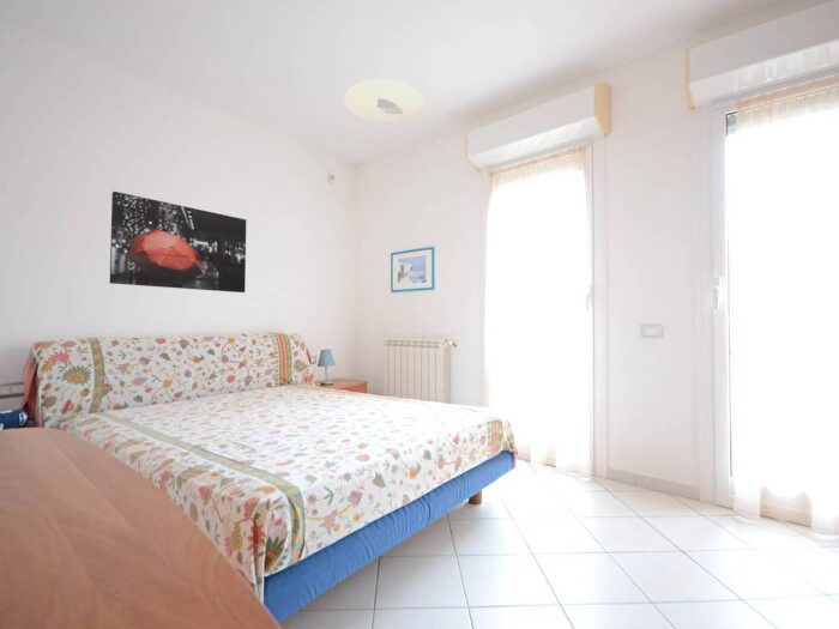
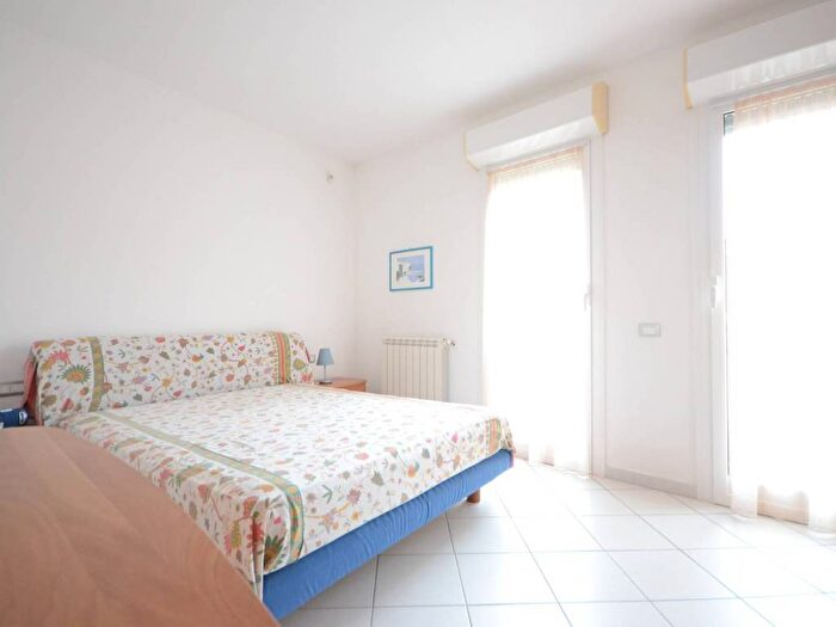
- wall art [109,190,247,294]
- ceiling light [344,78,427,125]
